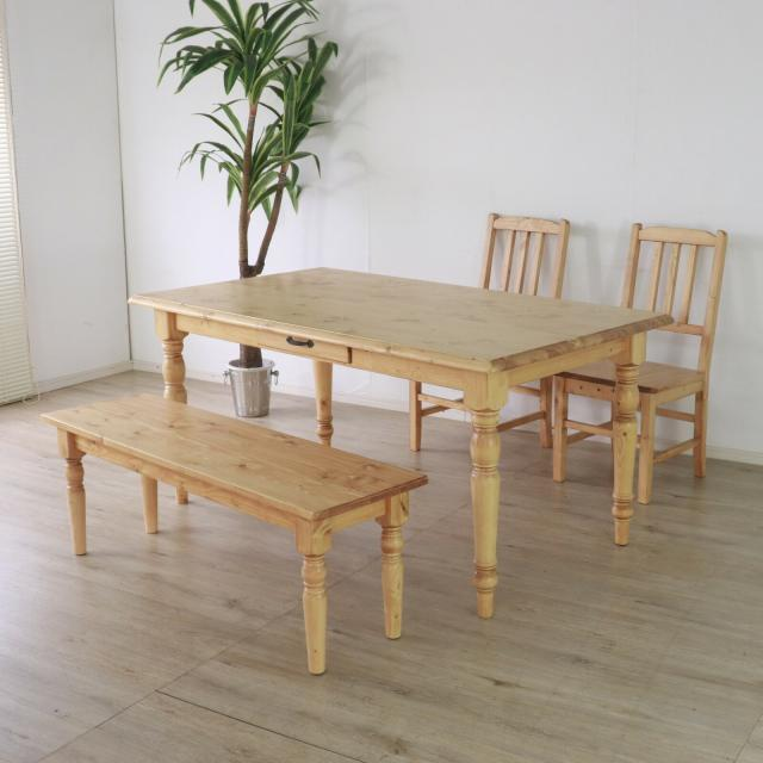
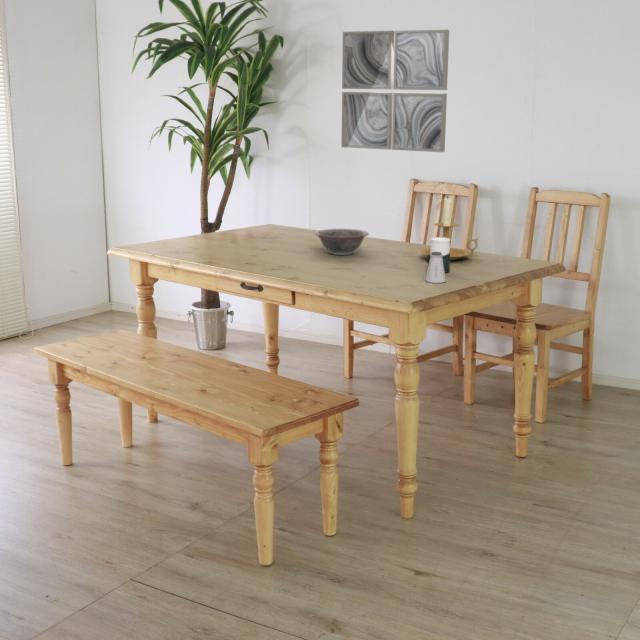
+ saltshaker [424,252,447,284]
+ cup [426,236,451,274]
+ decorative bowl [314,228,370,256]
+ wall art [341,29,450,153]
+ candle holder [419,195,480,261]
